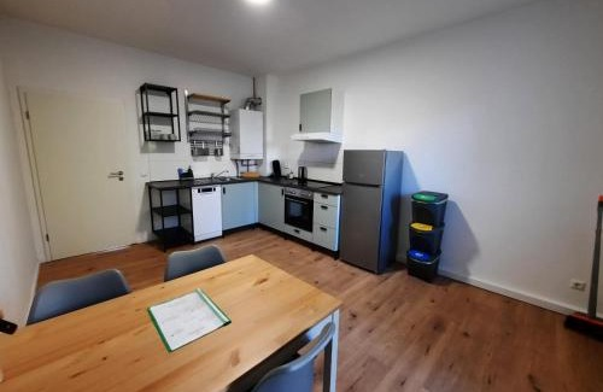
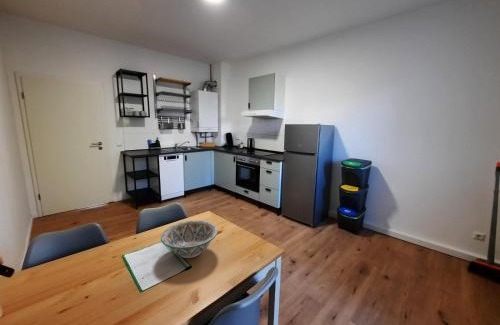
+ decorative bowl [160,219,219,259]
